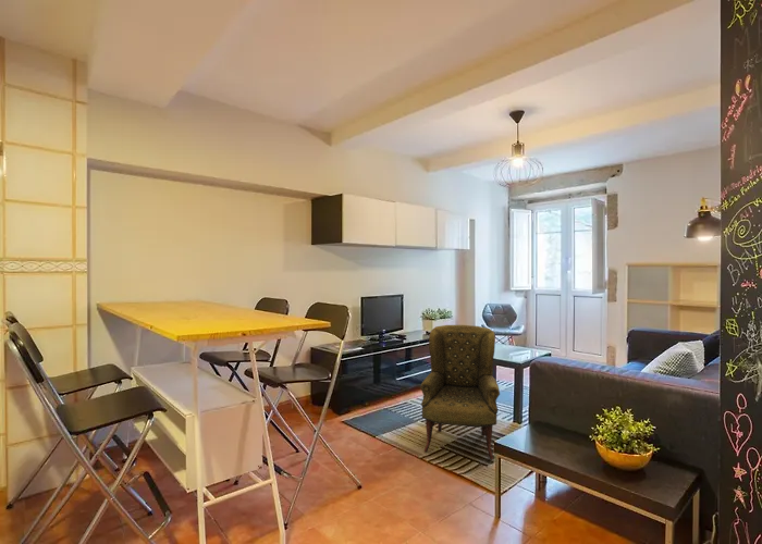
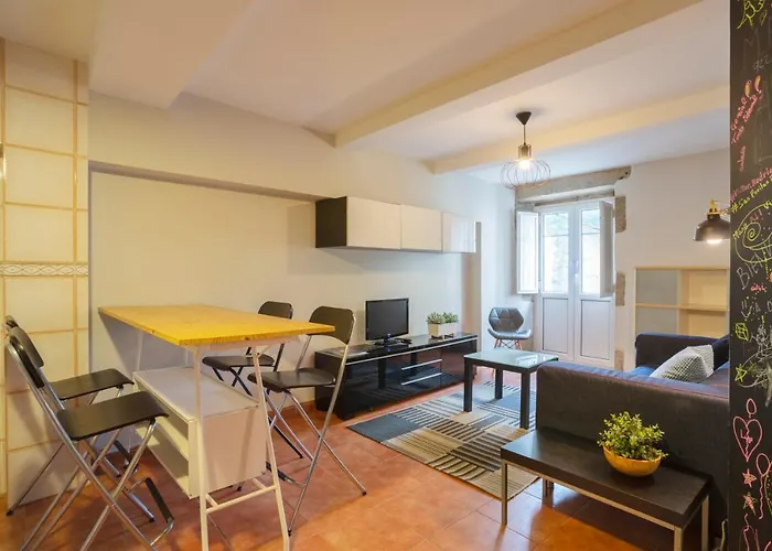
- armchair [419,324,501,460]
